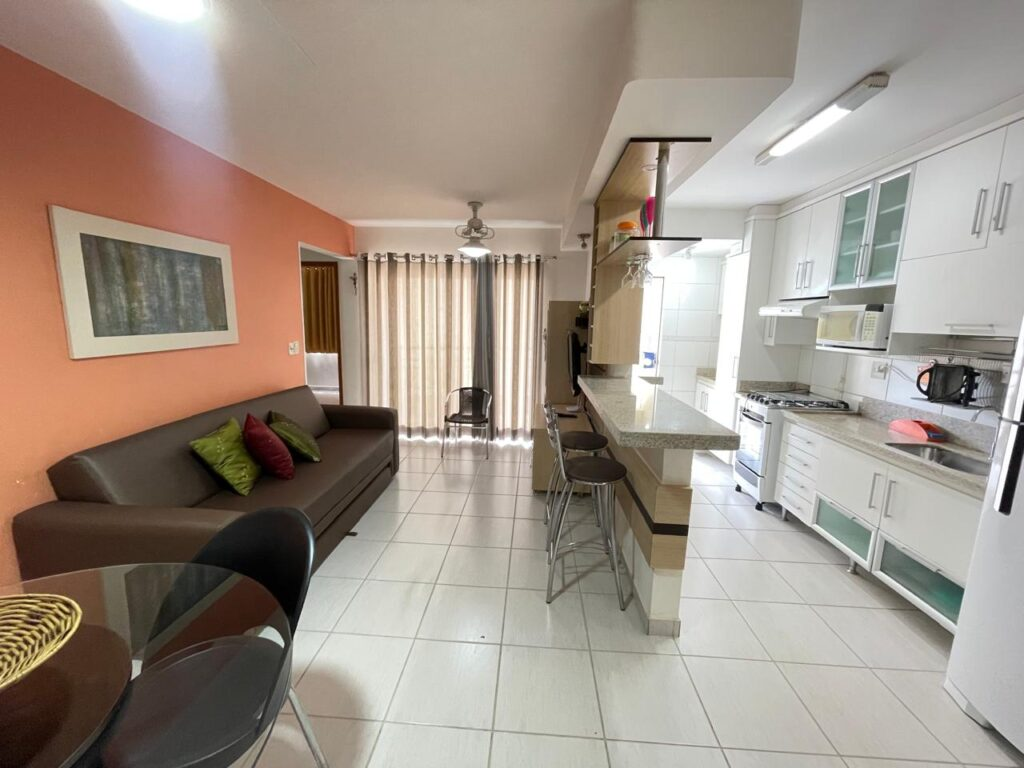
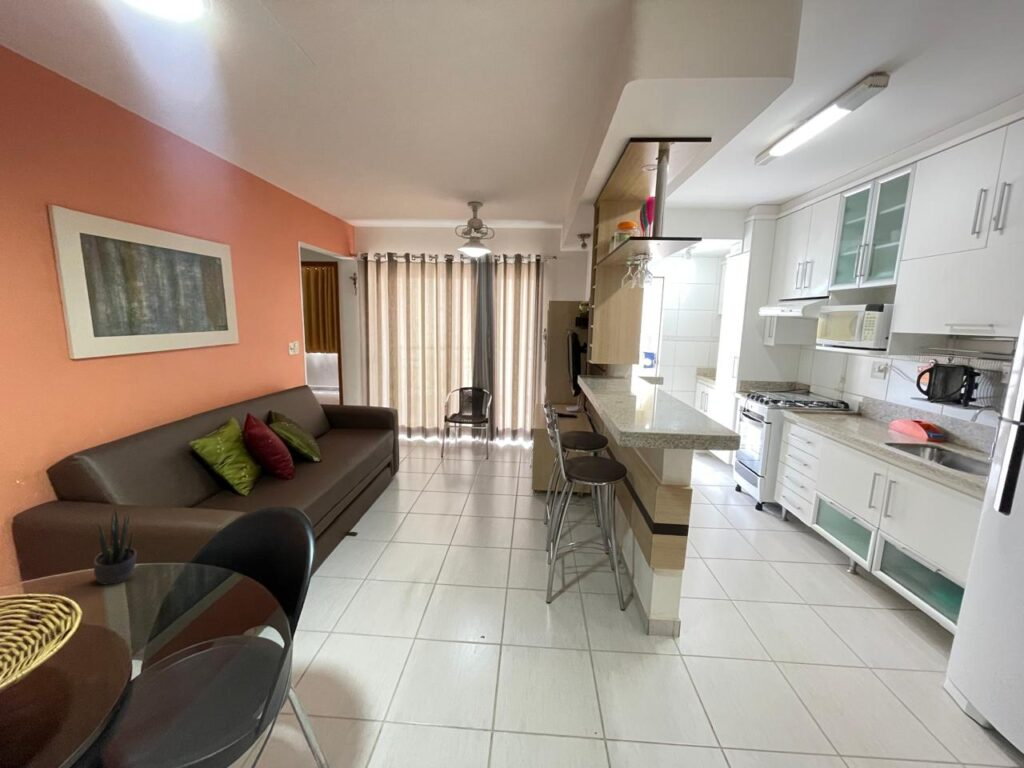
+ potted plant [93,507,138,586]
